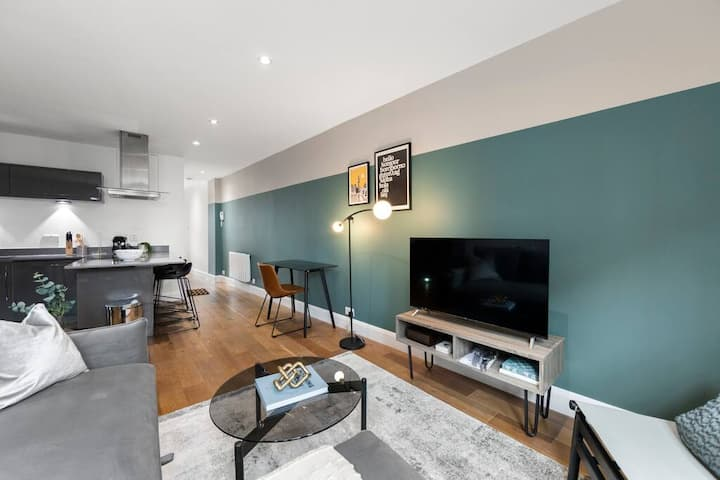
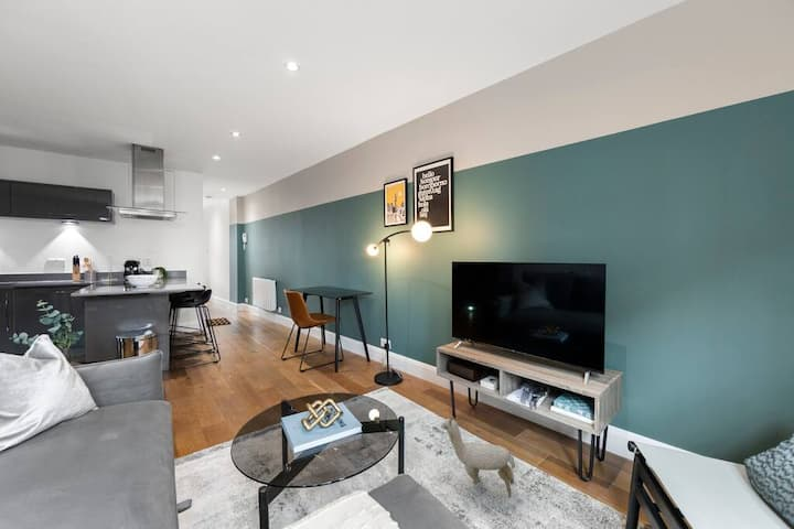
+ plush toy [440,415,516,498]
